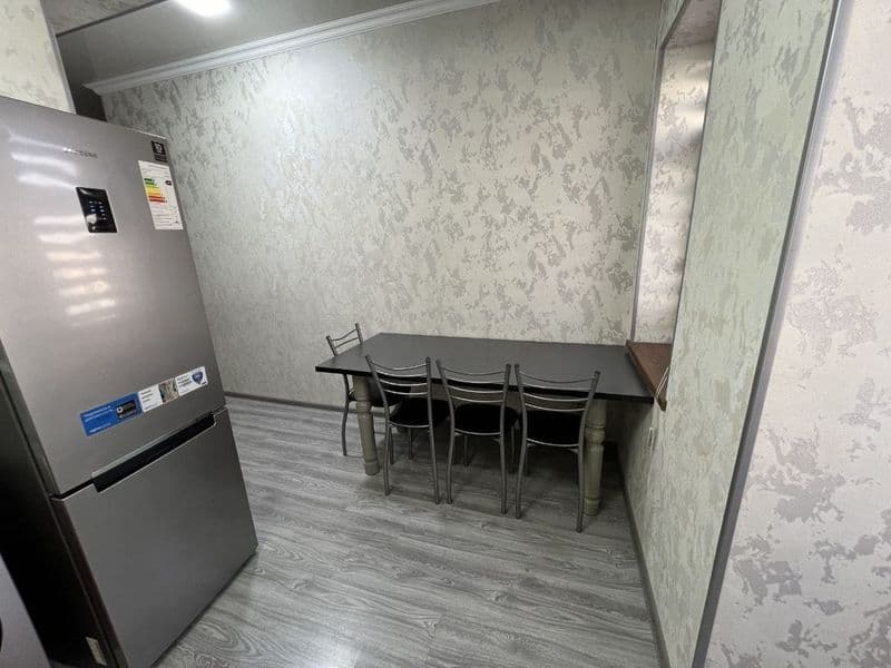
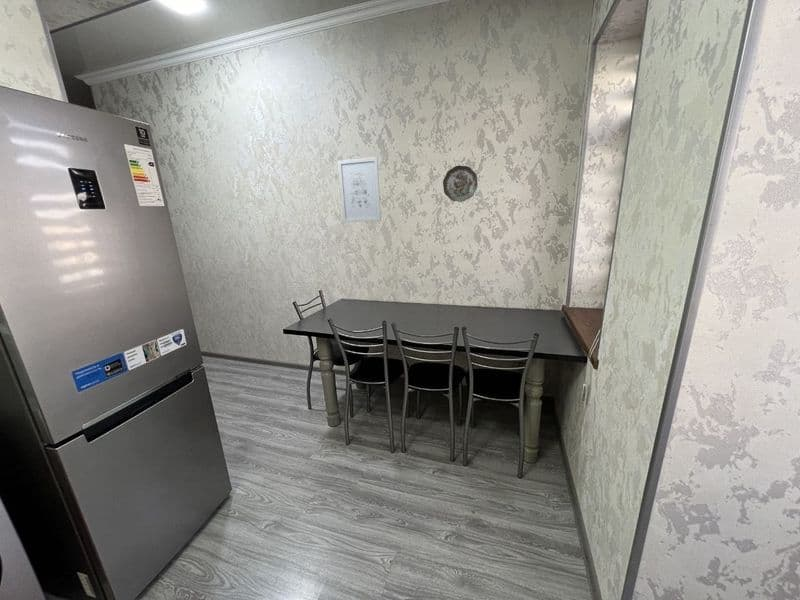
+ wall art [337,156,382,223]
+ decorative plate [442,164,479,203]
